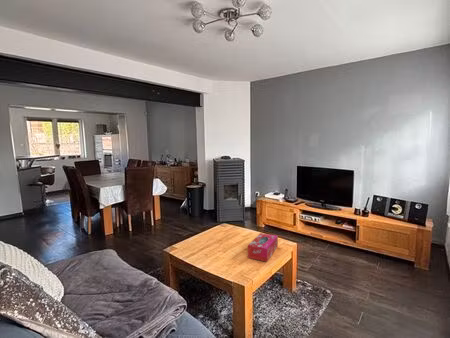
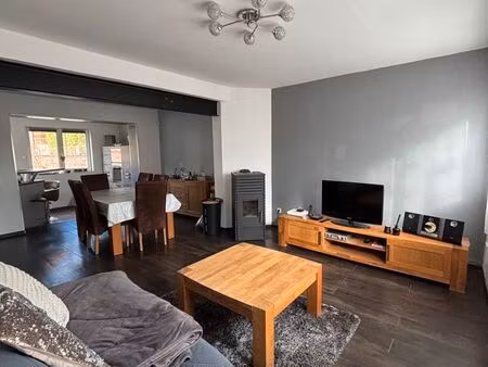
- tissue box [247,232,279,263]
